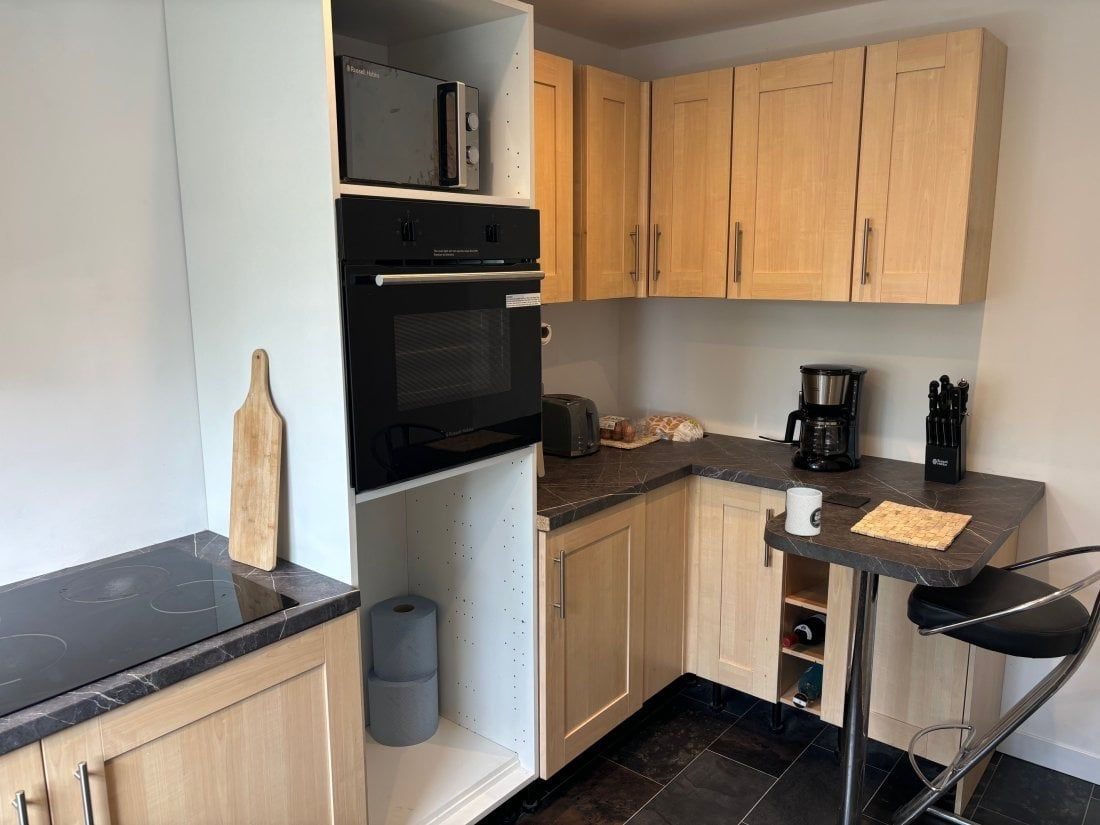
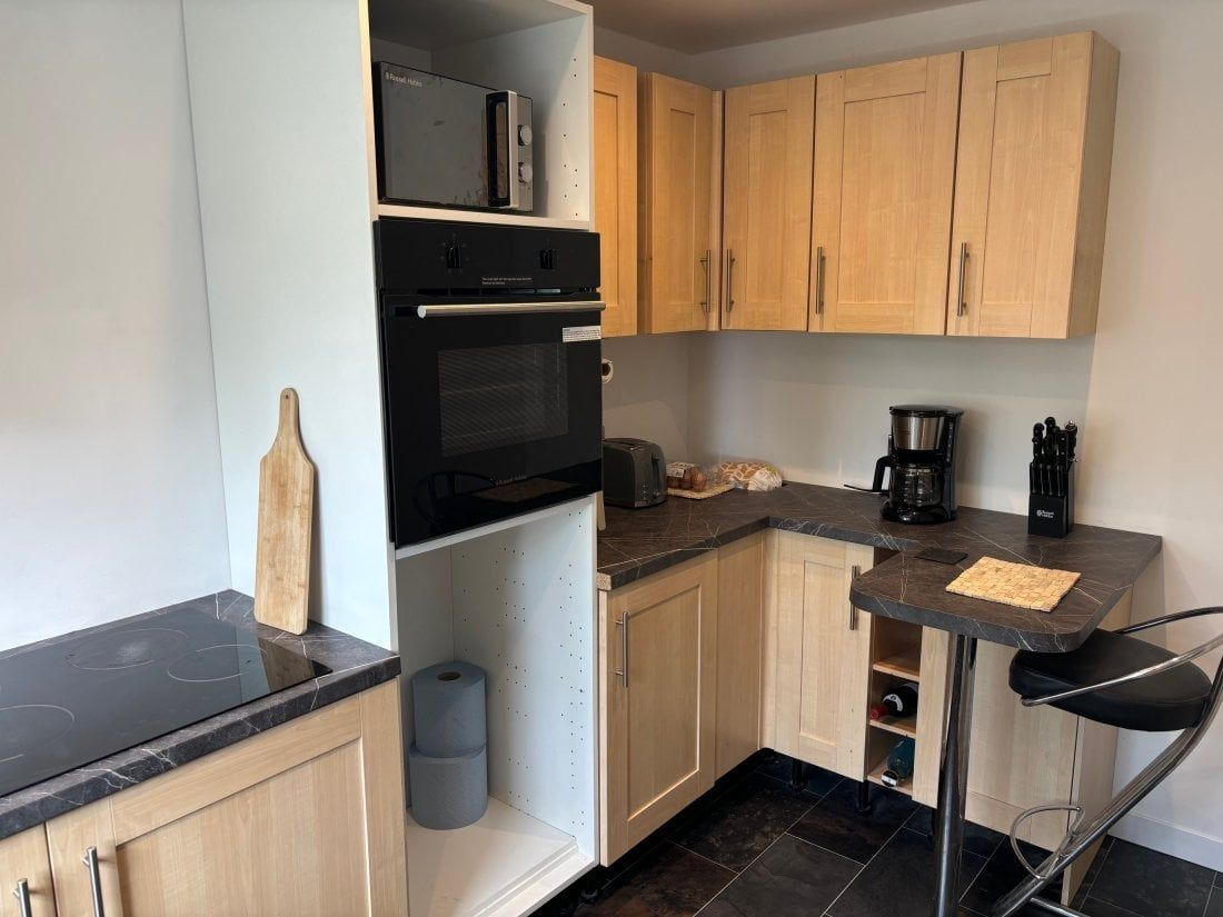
- mug [784,487,823,537]
